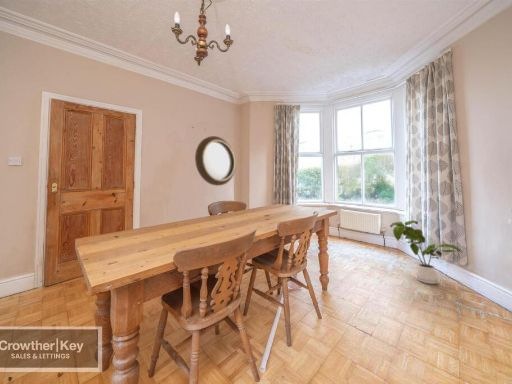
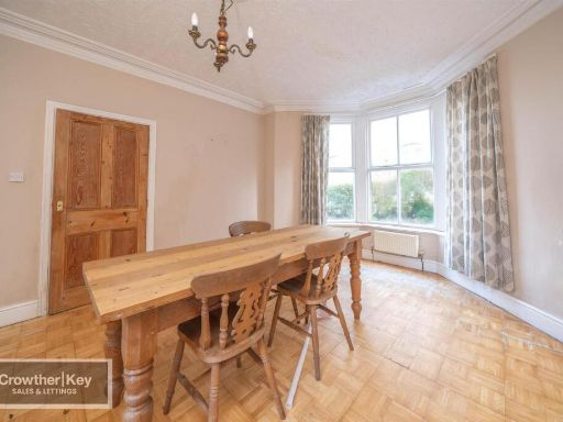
- home mirror [194,135,237,187]
- house plant [389,219,463,285]
